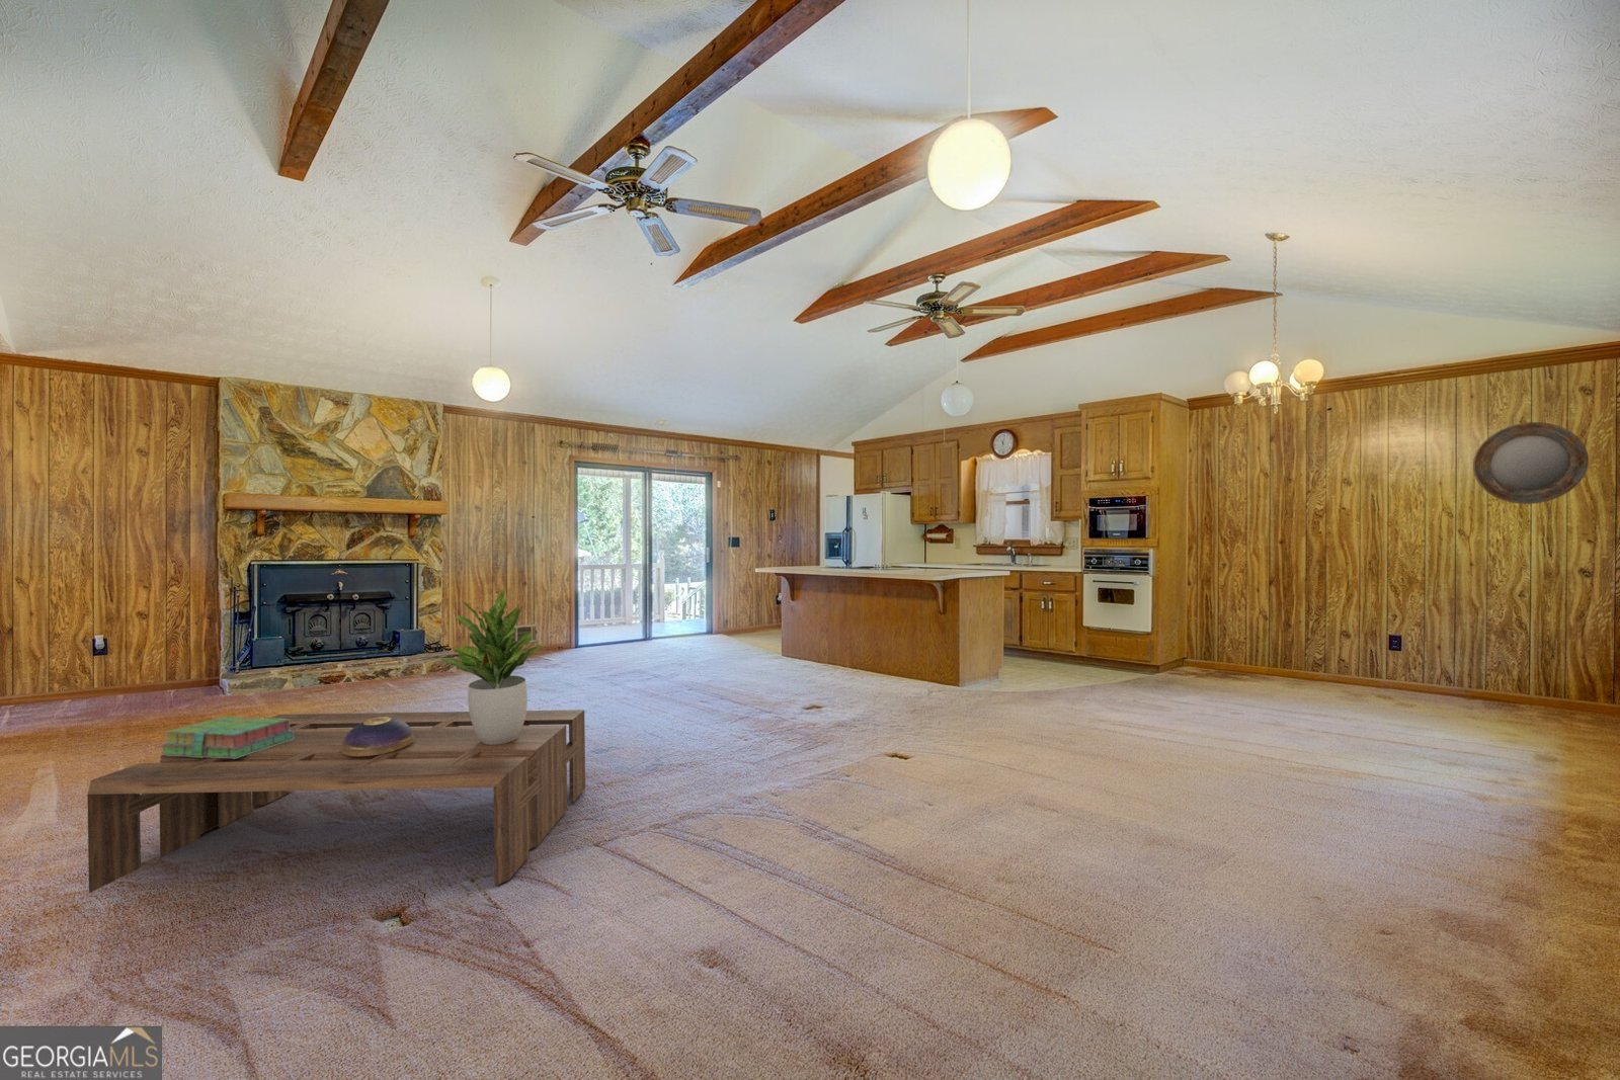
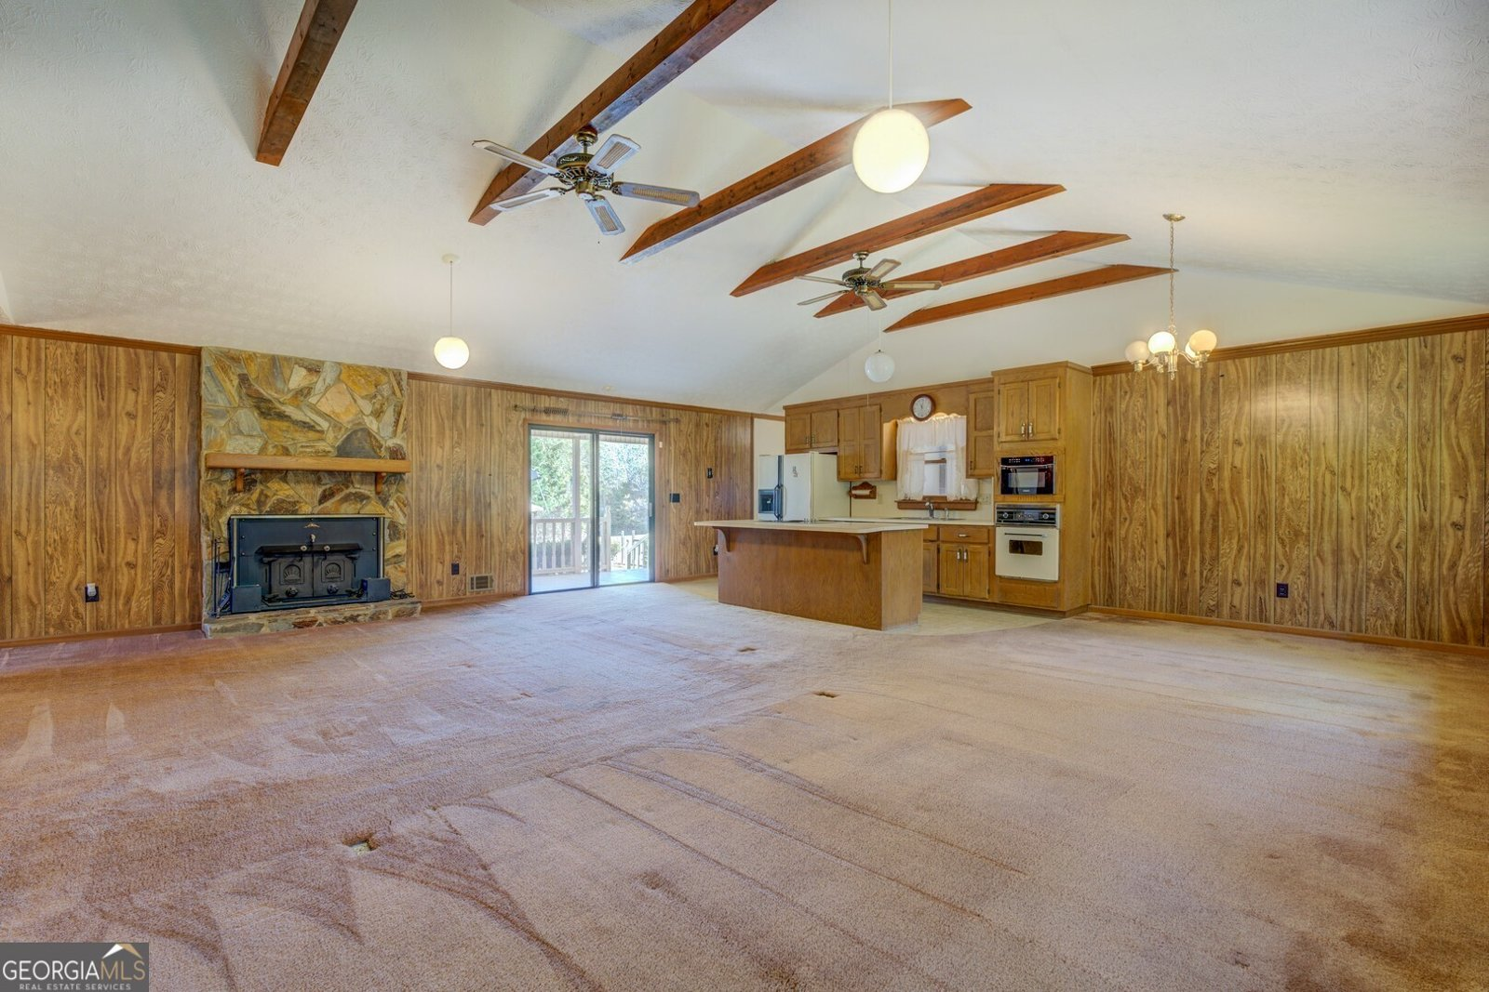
- potted plant [439,586,547,745]
- stack of books [159,716,294,759]
- home mirror [1472,421,1590,505]
- coffee table [86,709,586,893]
- decorative bowl [341,717,415,756]
